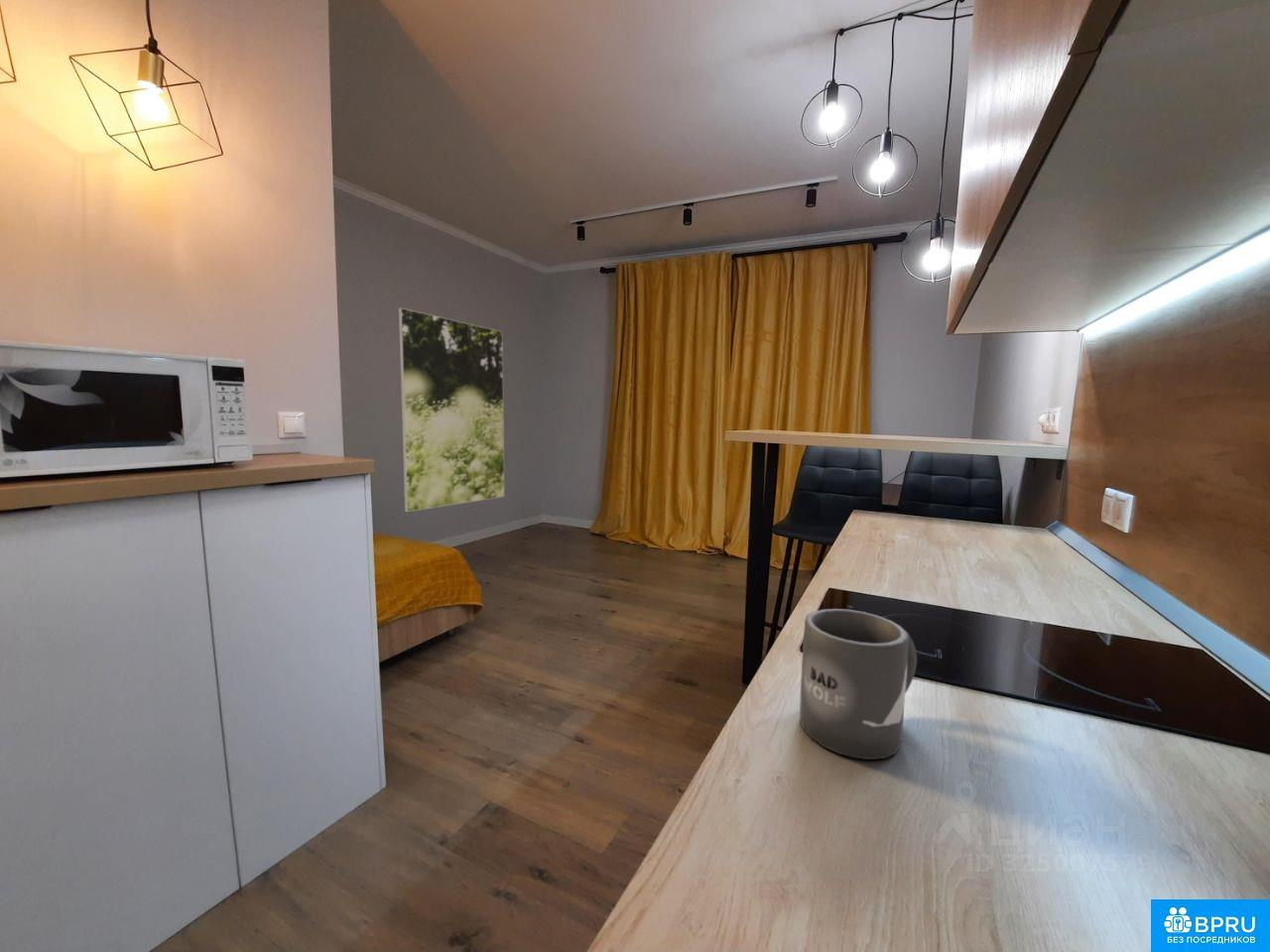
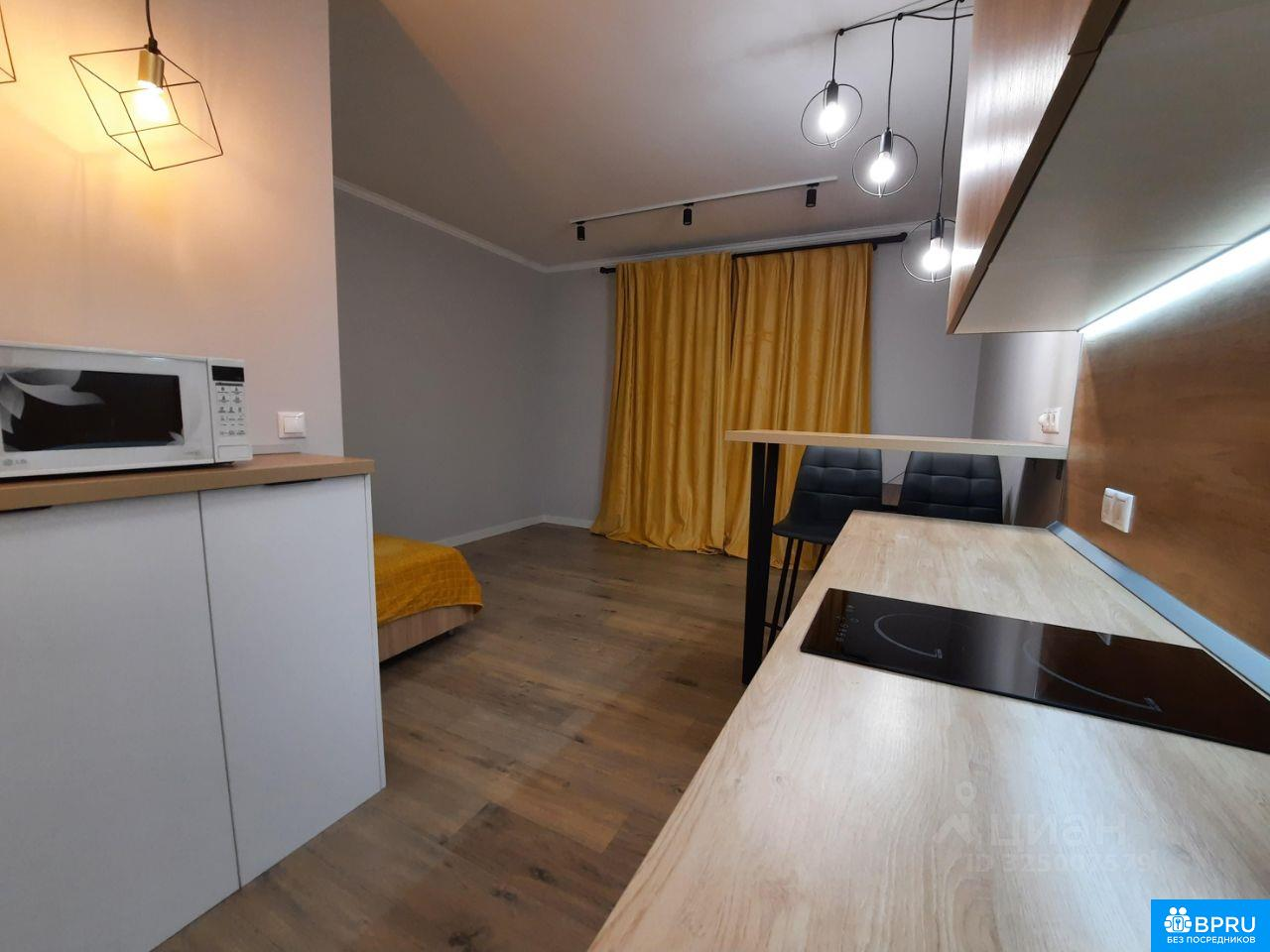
- mug [799,608,918,761]
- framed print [398,306,505,513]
